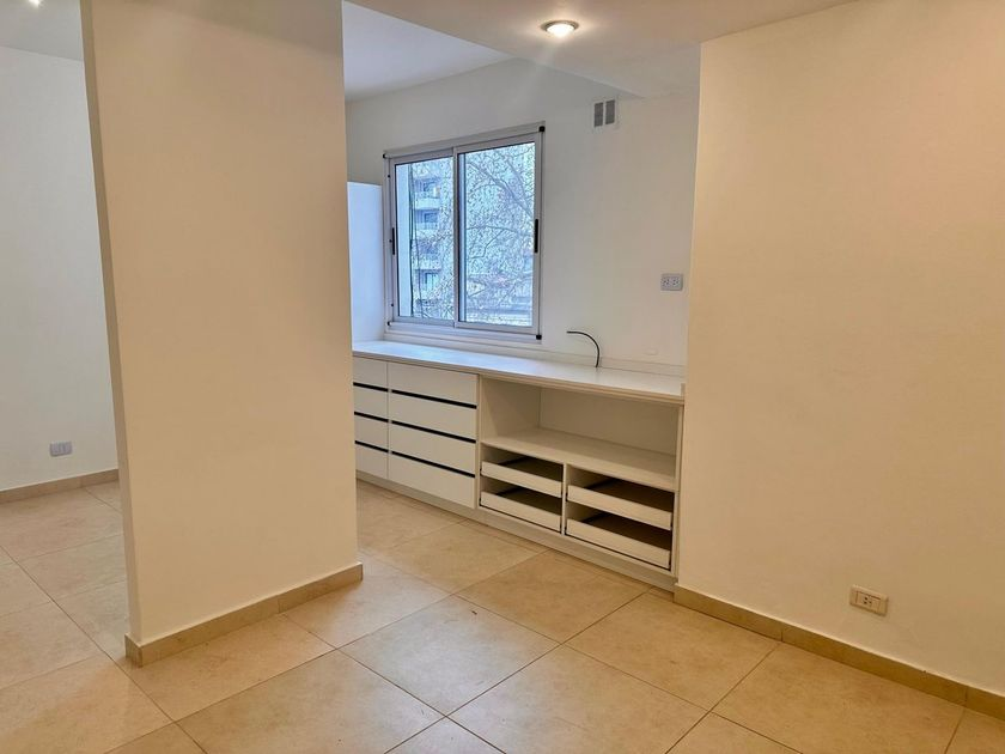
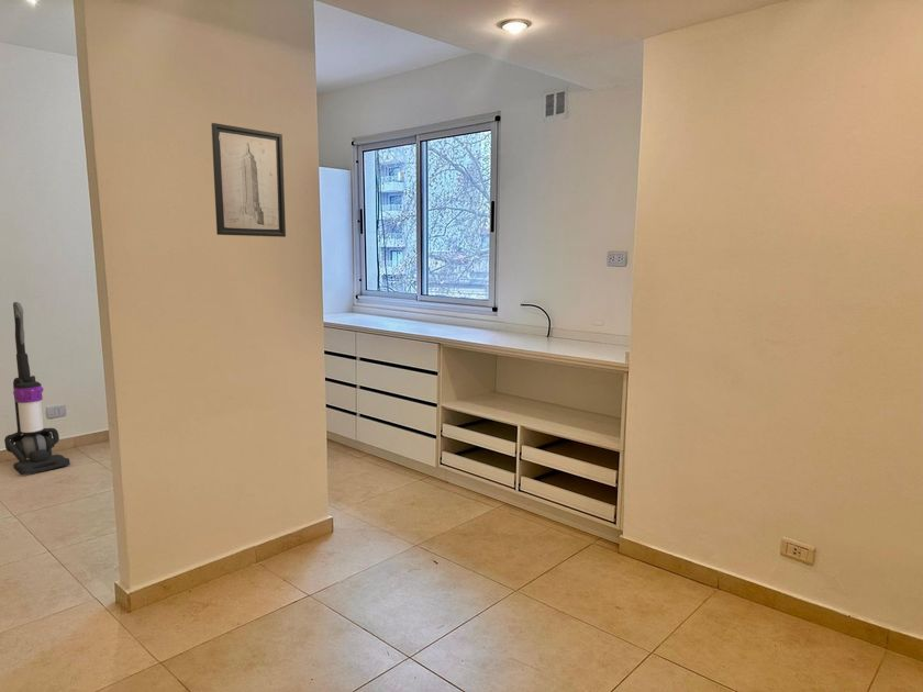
+ vacuum cleaner [3,301,71,476]
+ wall art [210,122,287,238]
